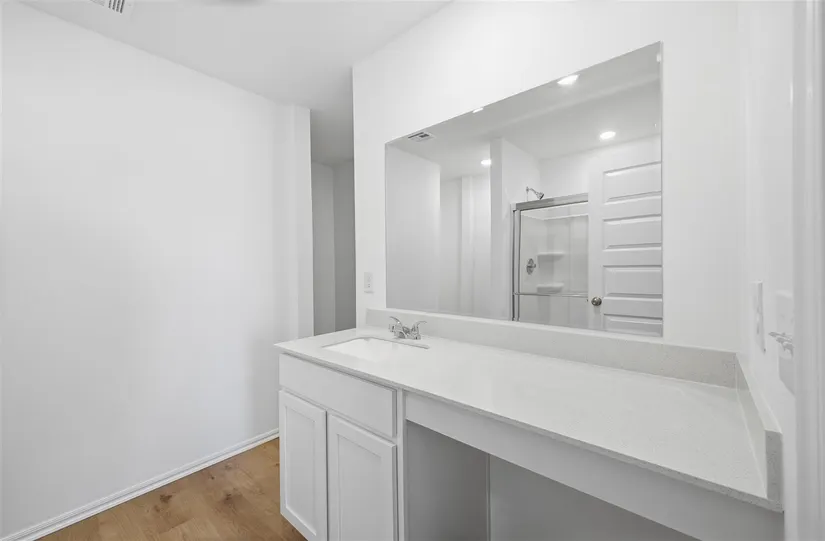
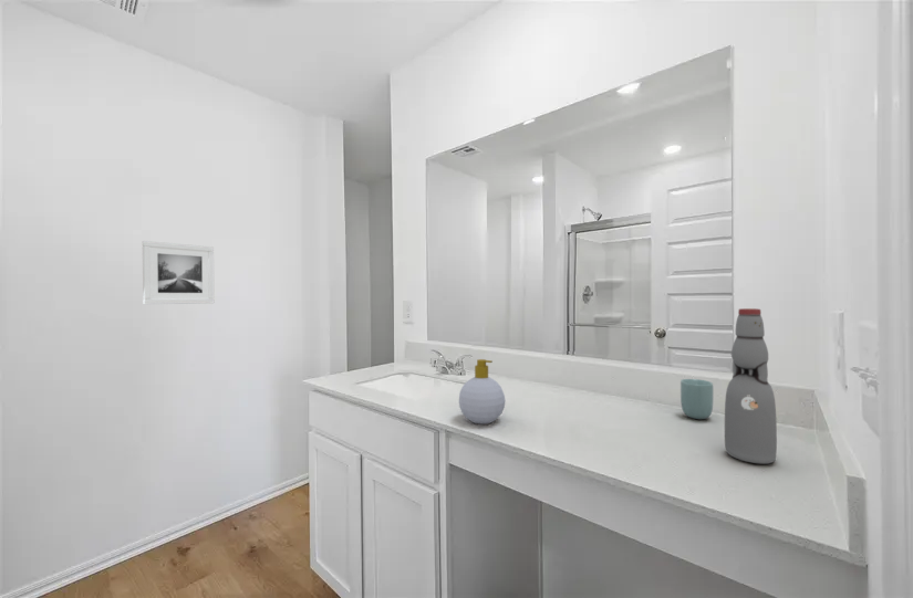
+ soap bottle [458,358,506,424]
+ bottle [724,307,778,465]
+ cup [679,378,715,420]
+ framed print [142,240,216,305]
